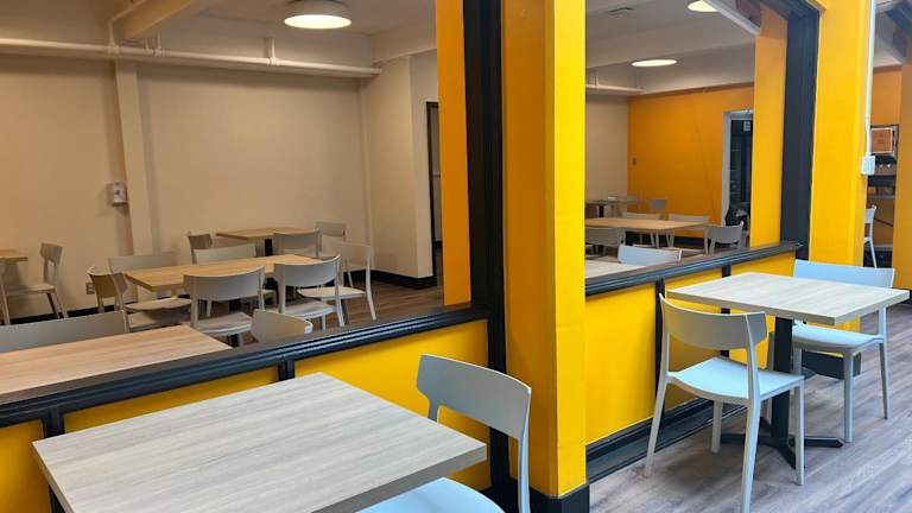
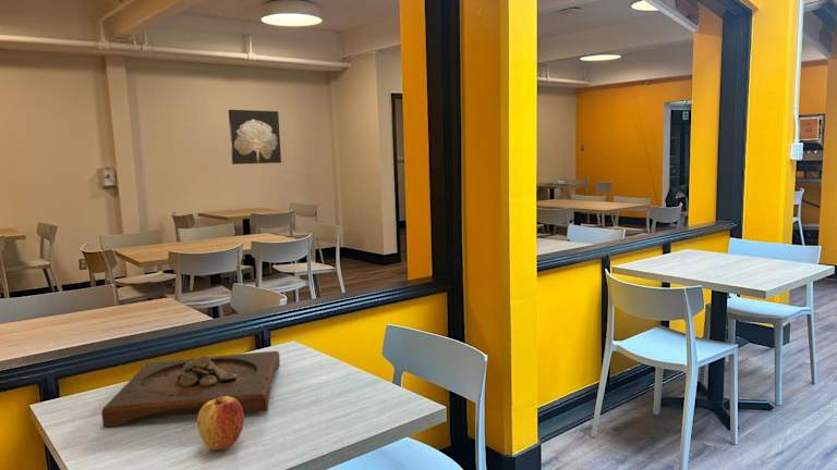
+ wall art [228,109,282,165]
+ apple [196,396,245,452]
+ wooden tray [100,350,281,428]
